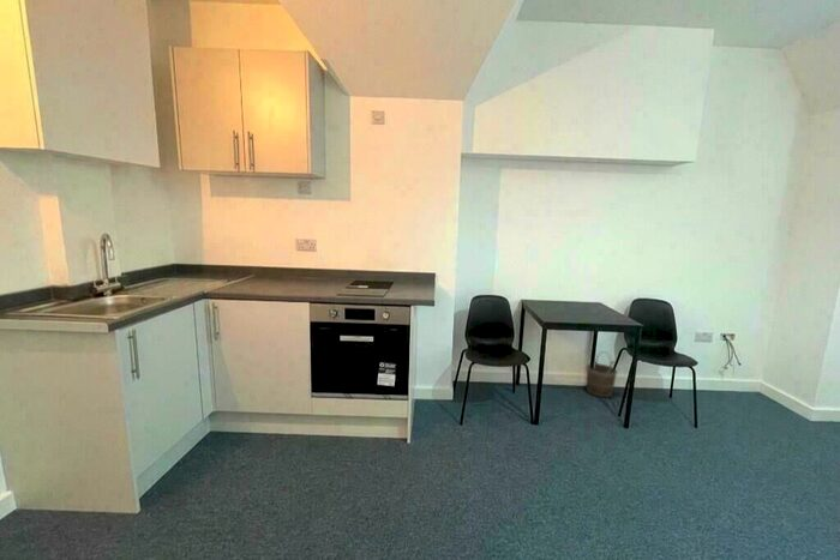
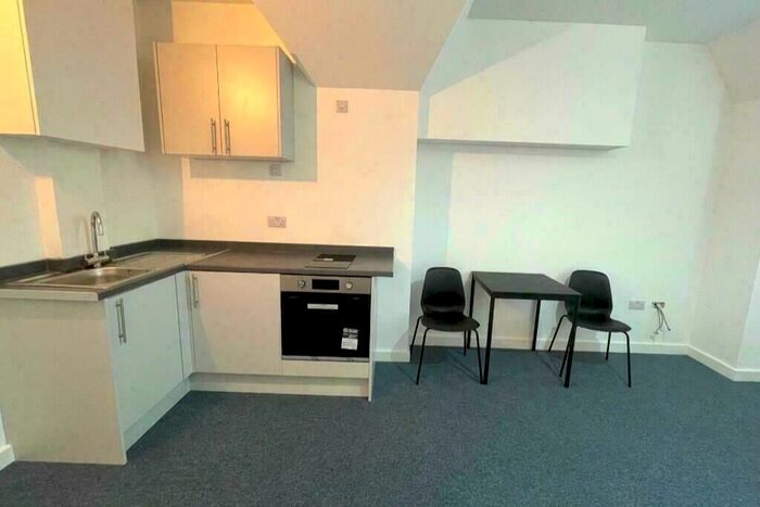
- bucket [586,350,618,398]
